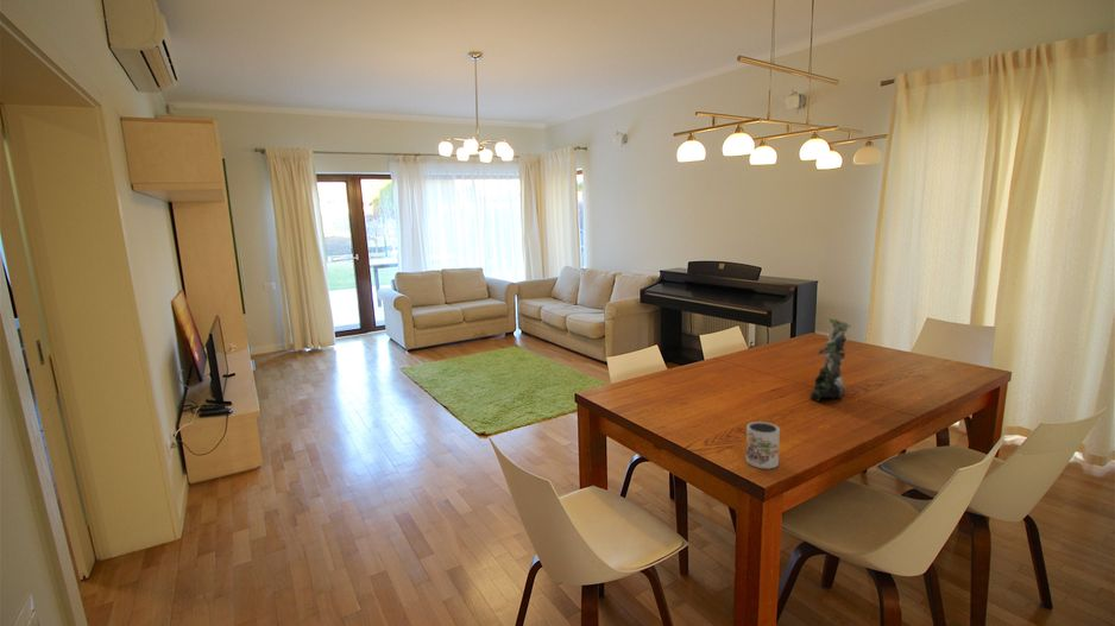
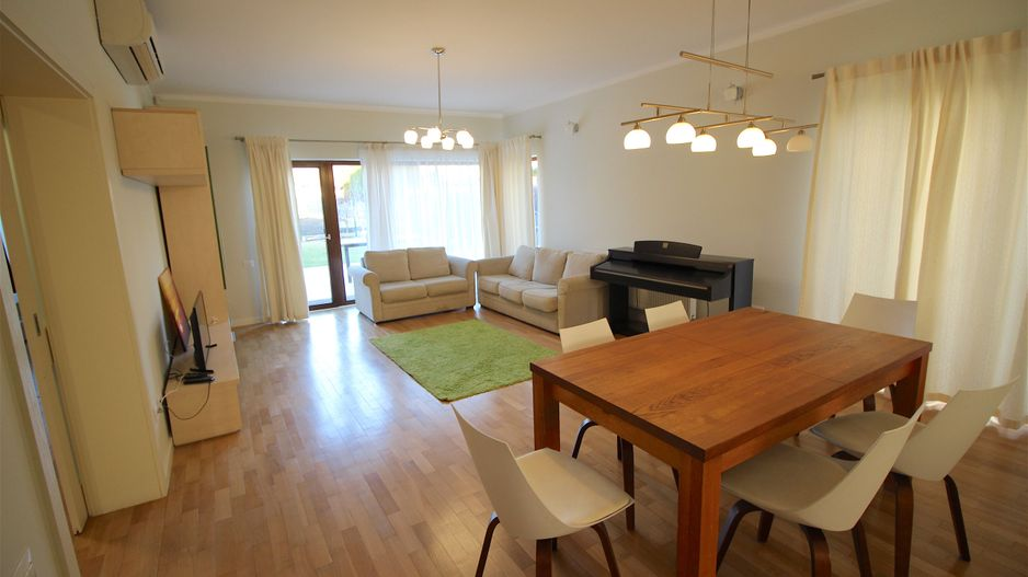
- mug [745,421,781,469]
- dried flowers [808,318,853,403]
